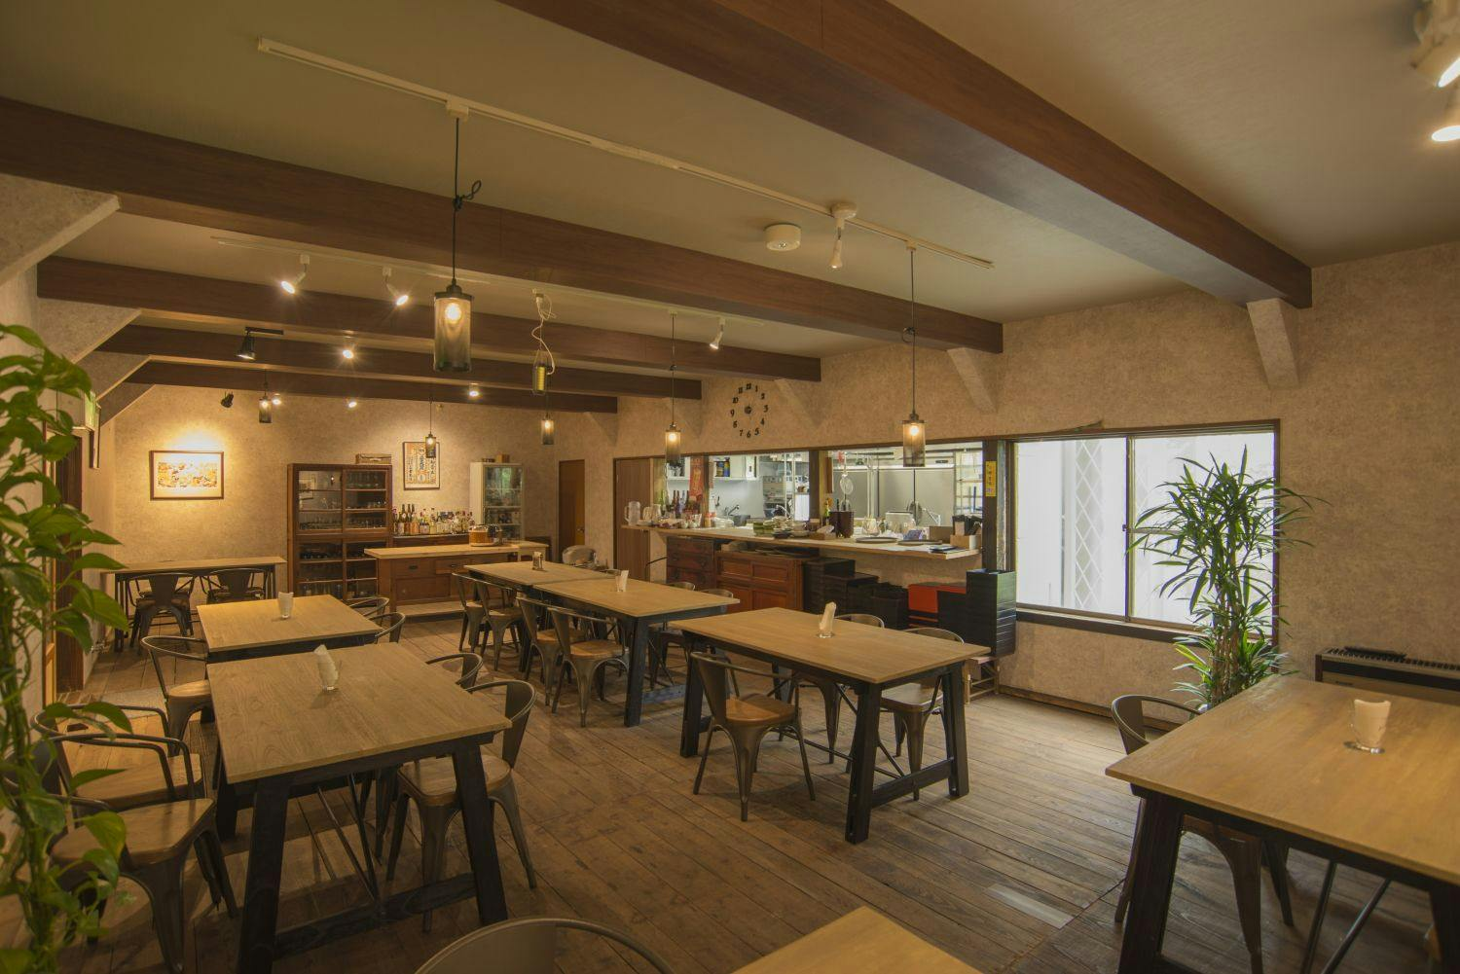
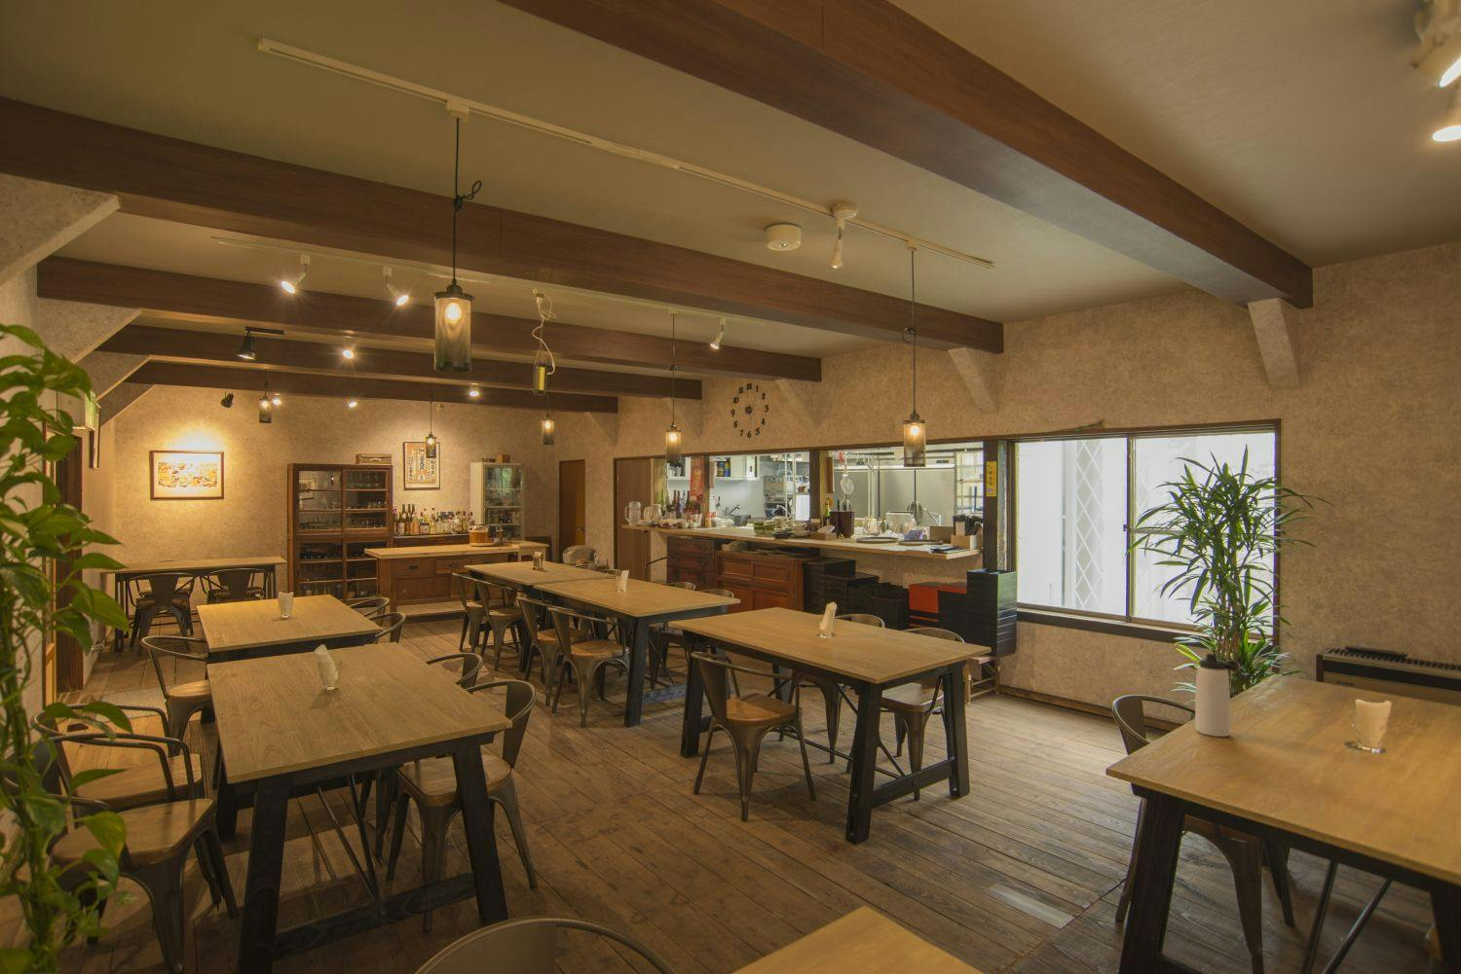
+ thermos bottle [1194,653,1240,737]
